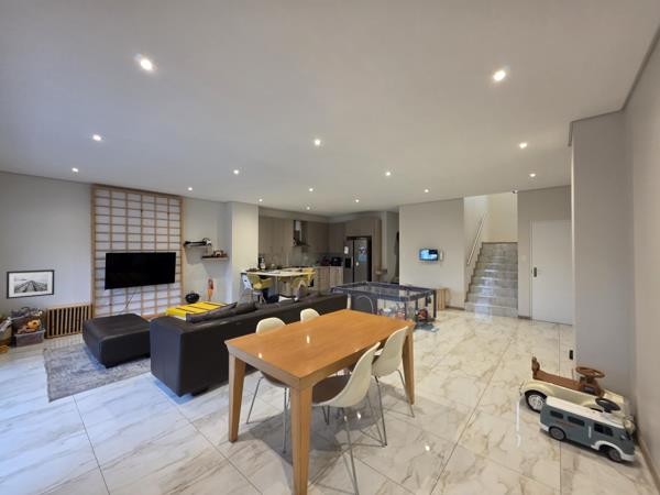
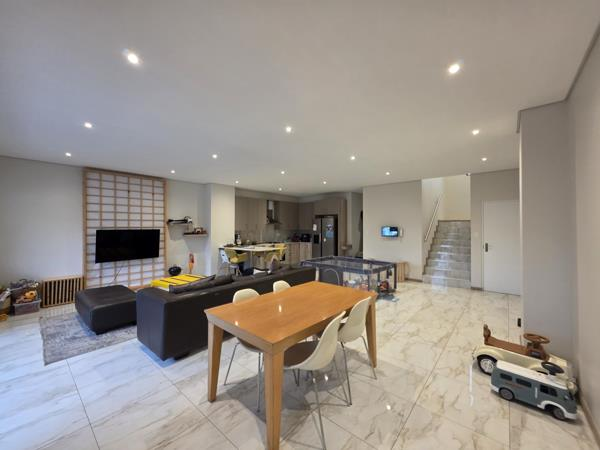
- wall art [6,268,55,300]
